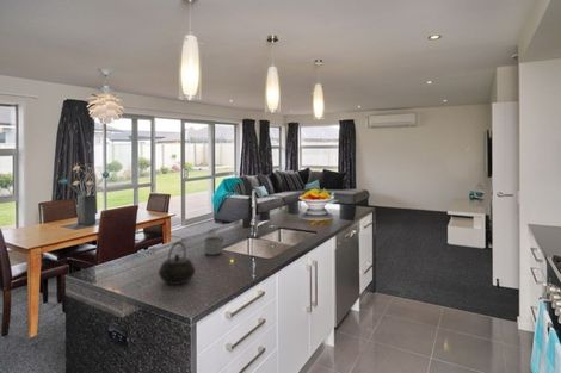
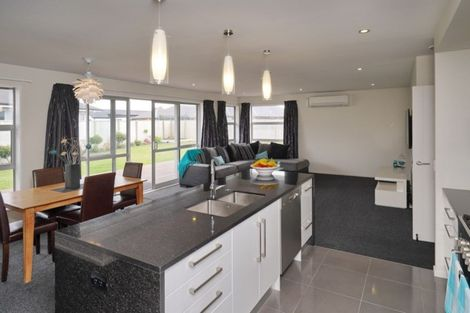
- mug [203,235,224,256]
- kettle [158,241,196,286]
